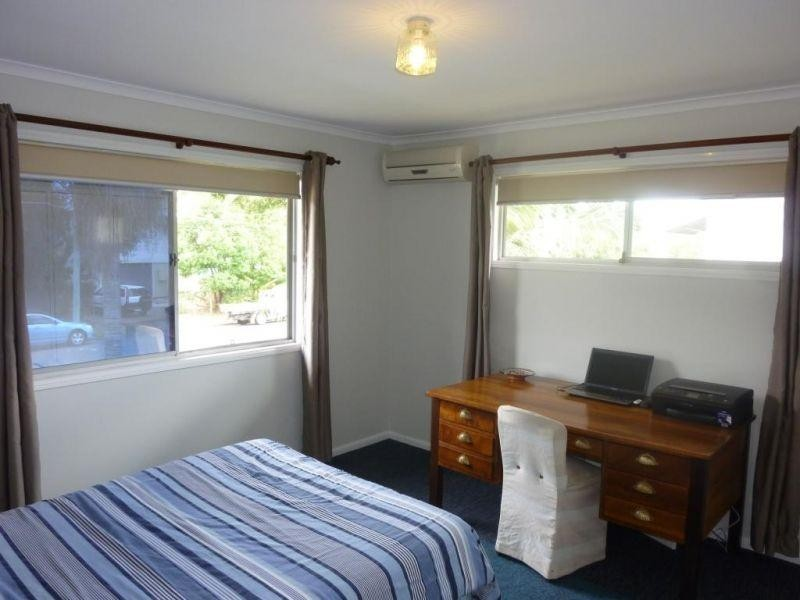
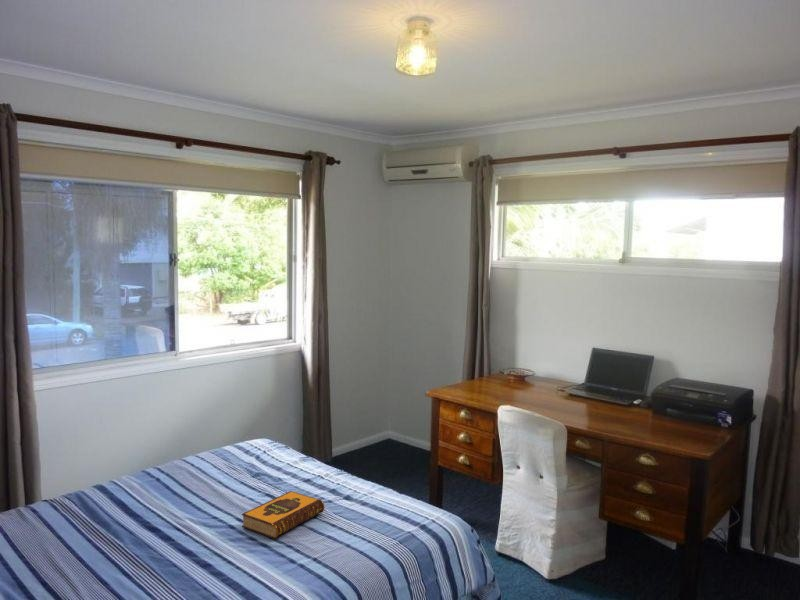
+ hardback book [241,490,325,540]
